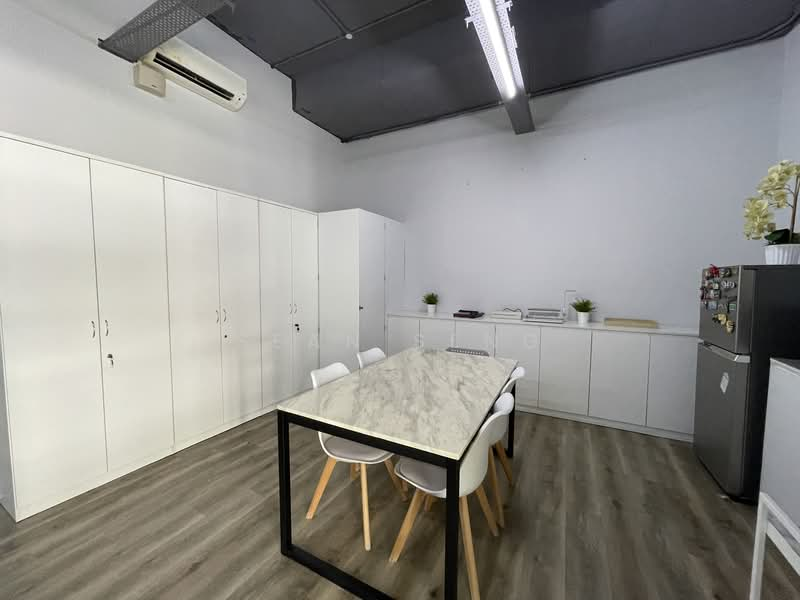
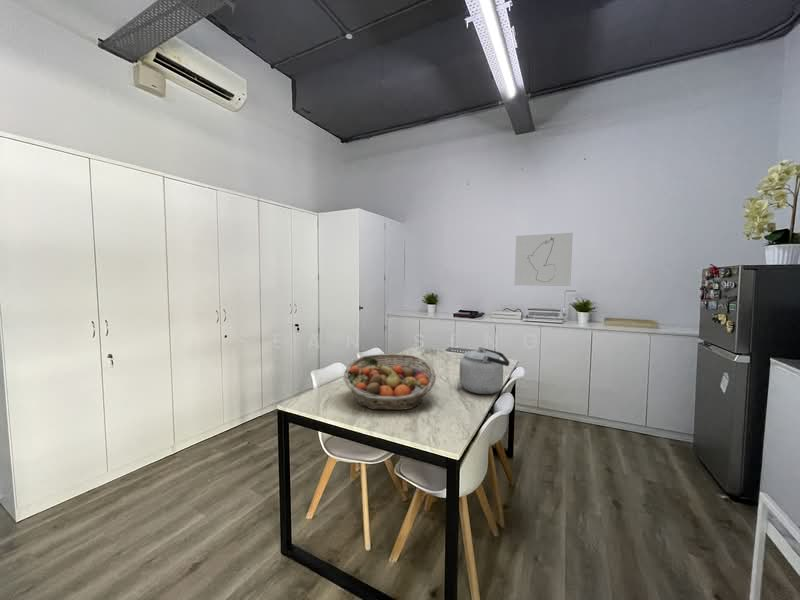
+ wall art [514,232,574,287]
+ kettle [459,346,511,395]
+ fruit basket [343,353,437,411]
